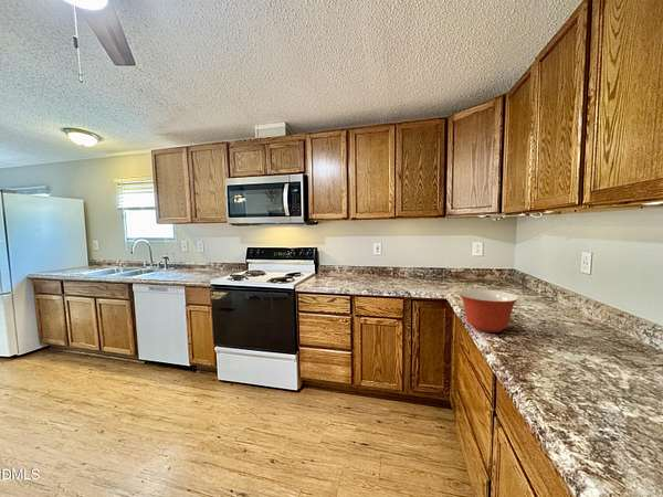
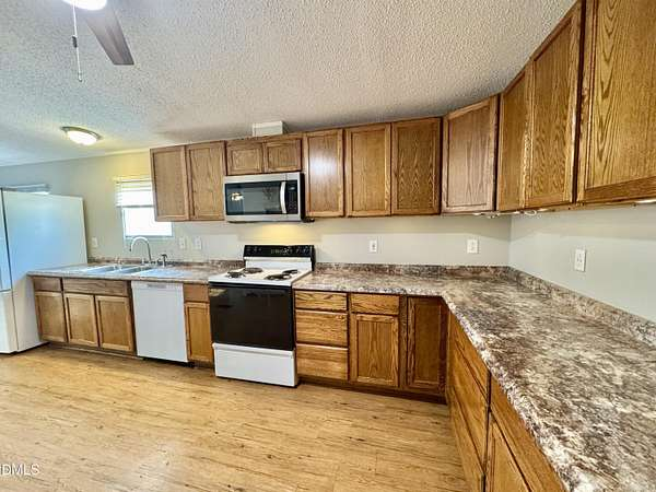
- mixing bowl [457,288,520,334]
